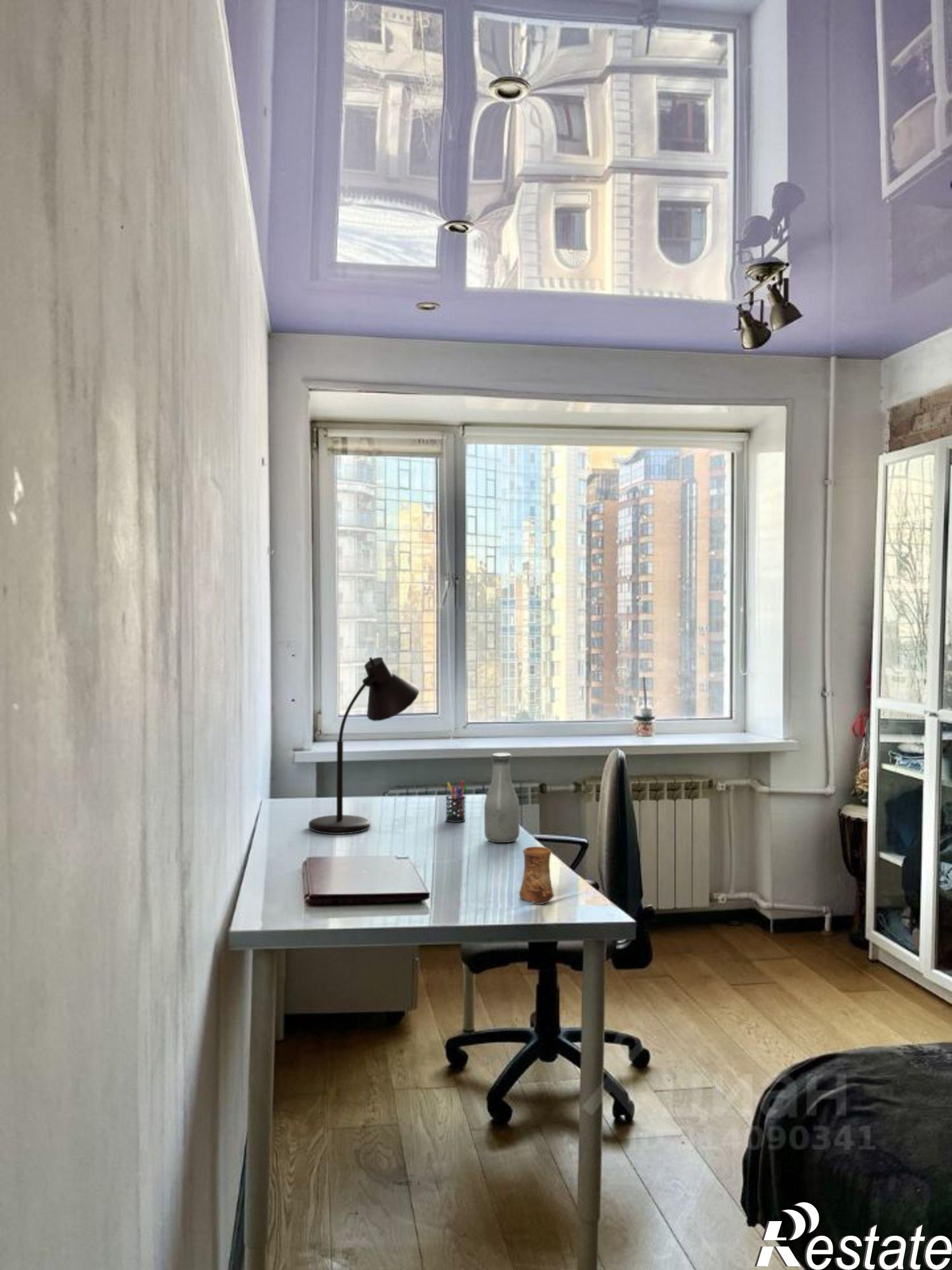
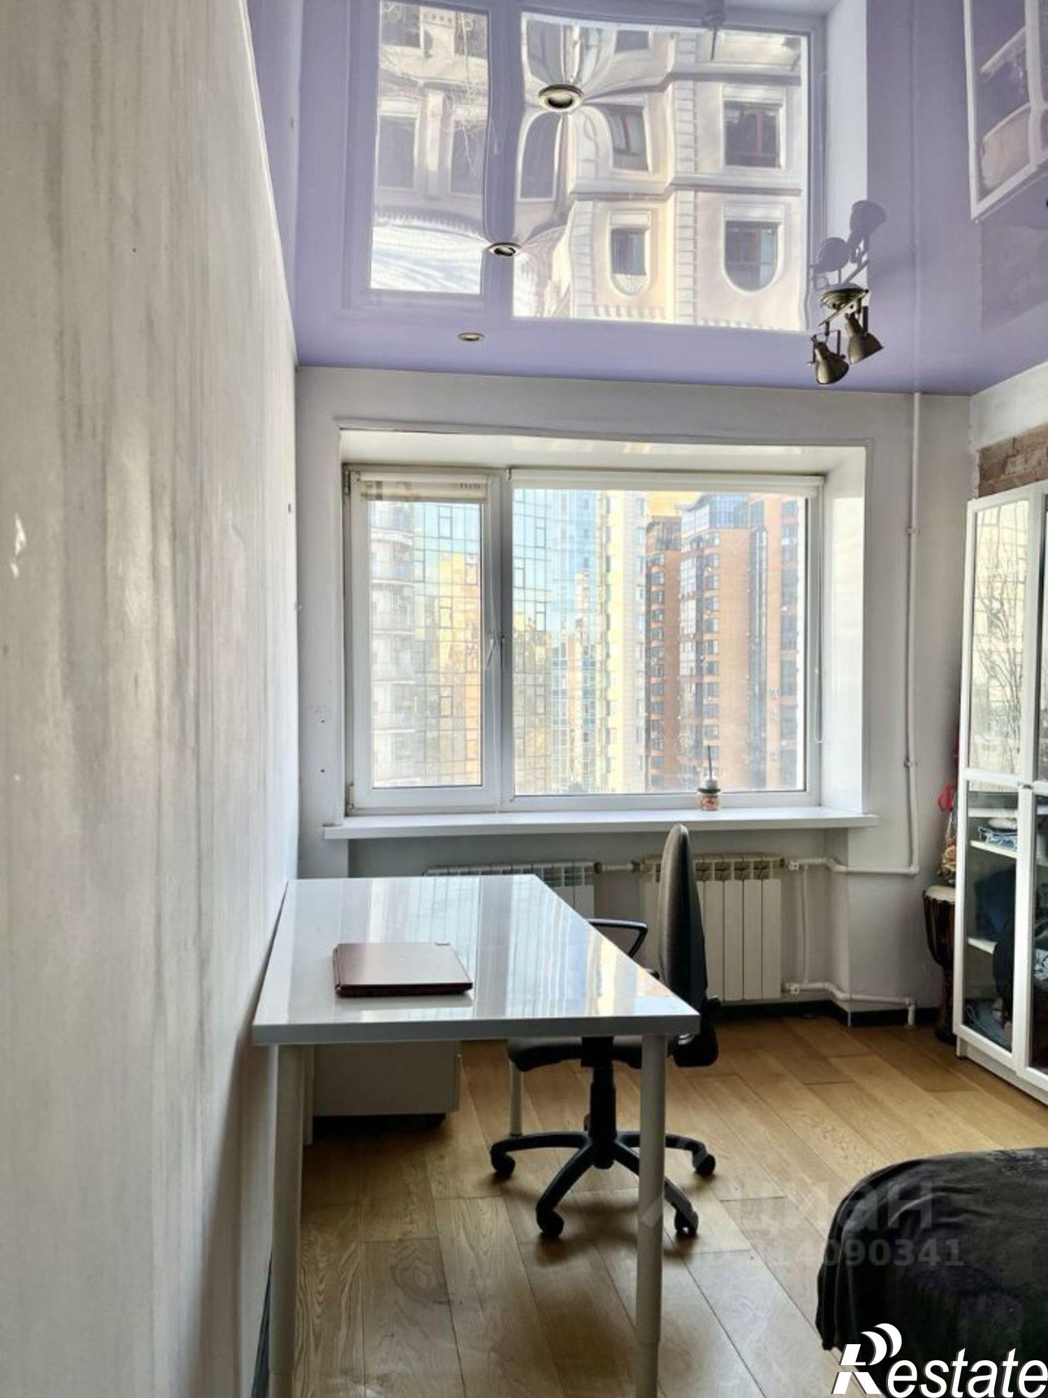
- pen holder [445,780,468,823]
- bottle [484,752,520,843]
- desk lamp [308,657,420,835]
- cup [519,846,555,905]
